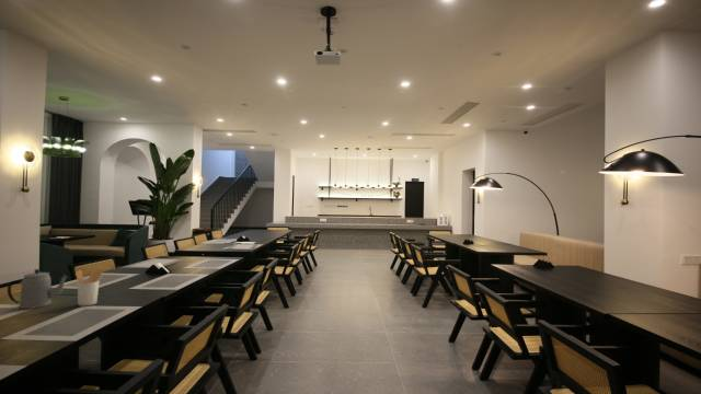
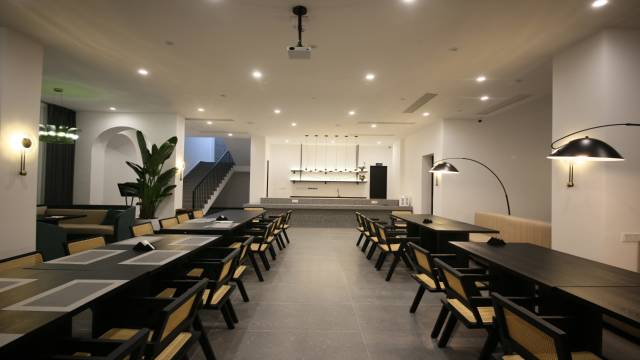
- teapot [7,268,69,310]
- utensil holder [74,268,105,306]
